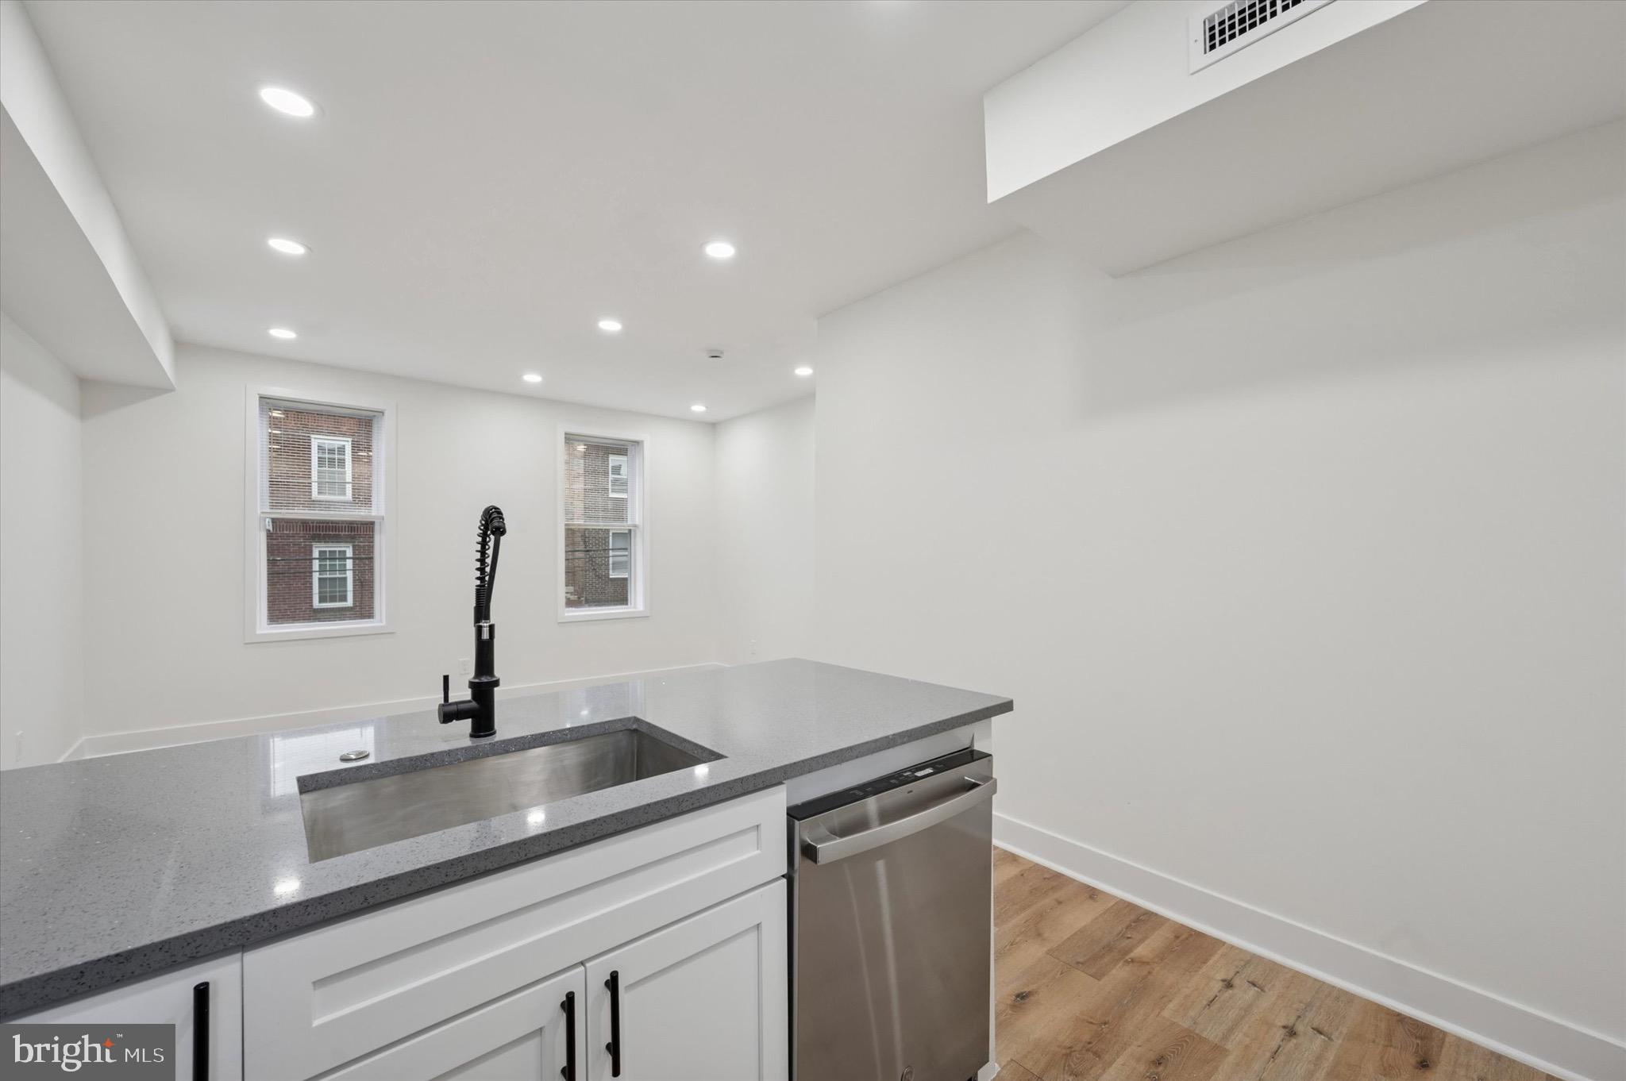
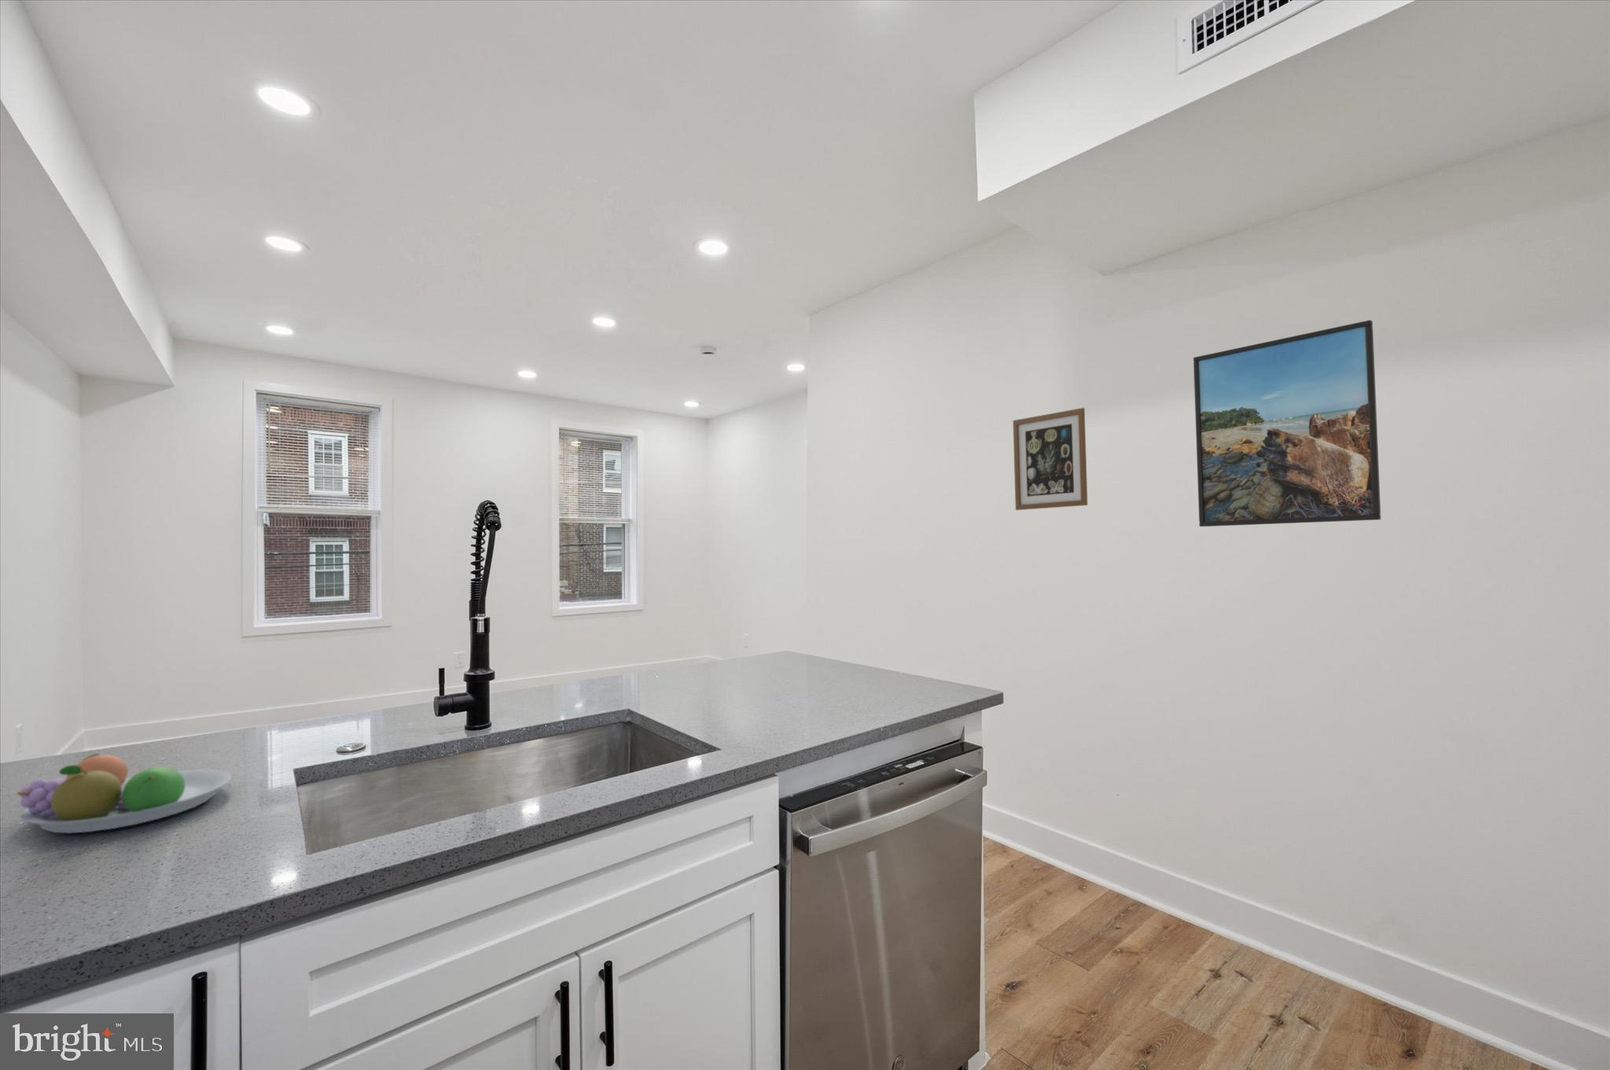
+ wall art [1013,407,1089,511]
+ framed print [1192,319,1382,527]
+ fruit bowl [17,752,233,835]
